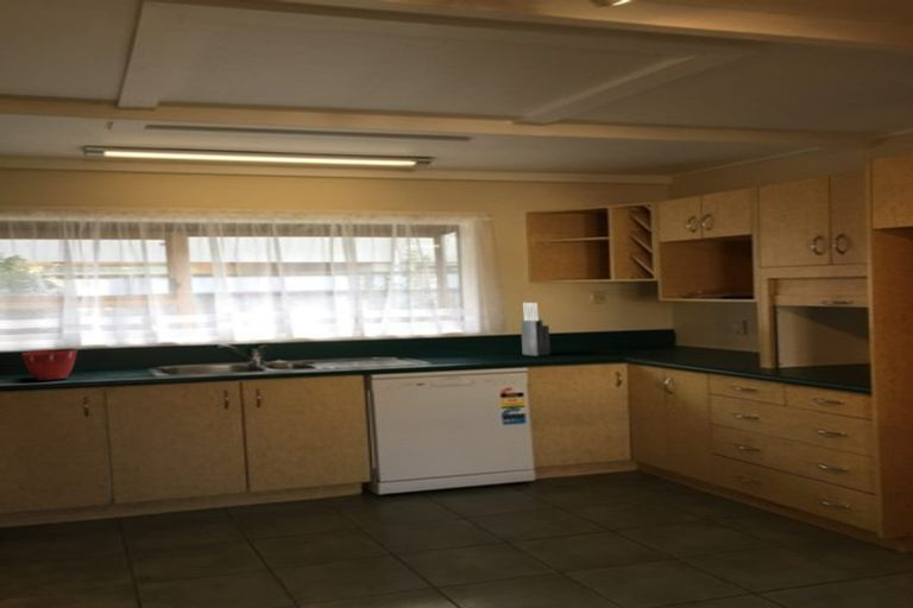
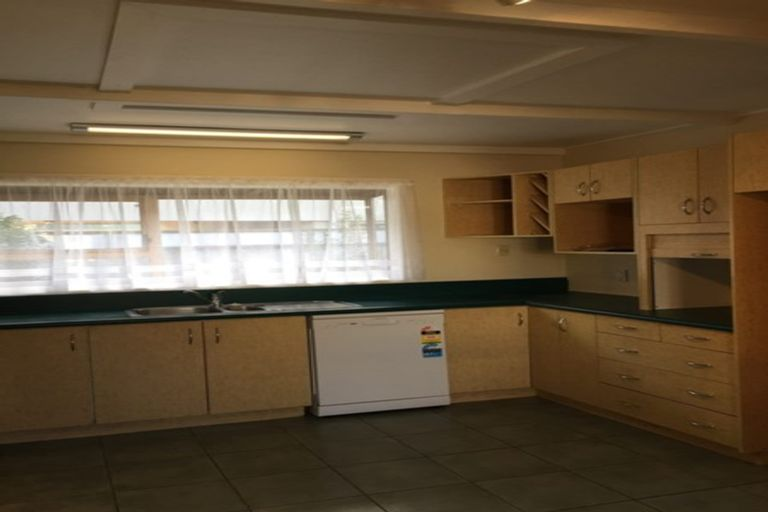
- mixing bowl [20,347,78,382]
- knife block [520,302,552,357]
